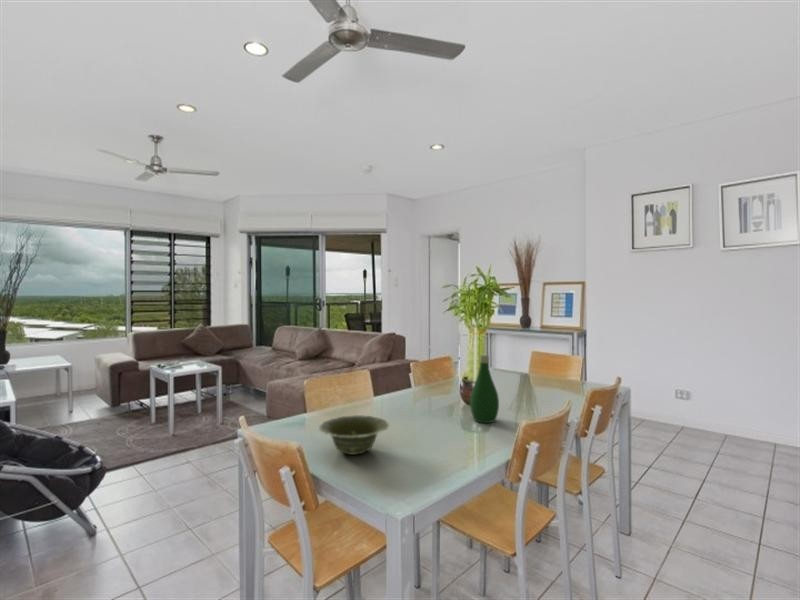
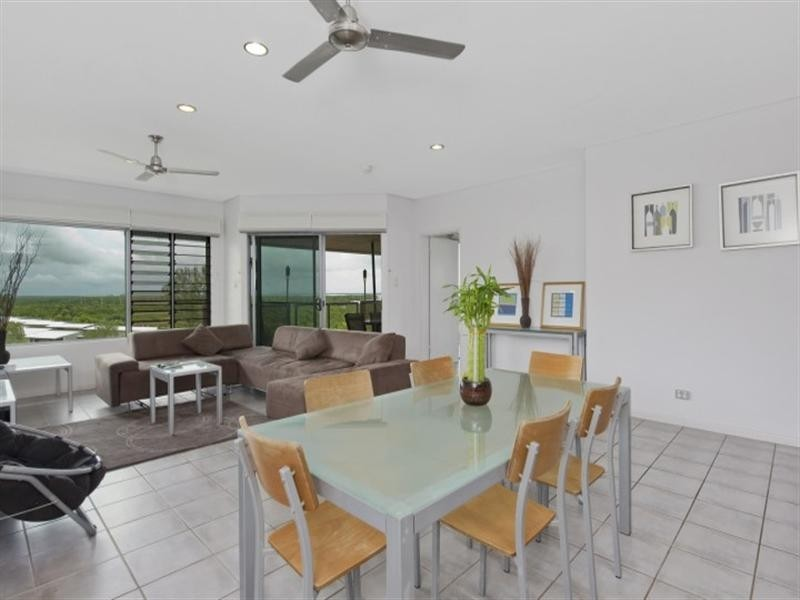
- dish [318,414,390,456]
- bottle [469,354,500,424]
